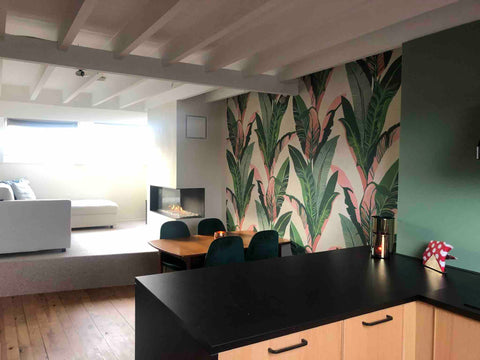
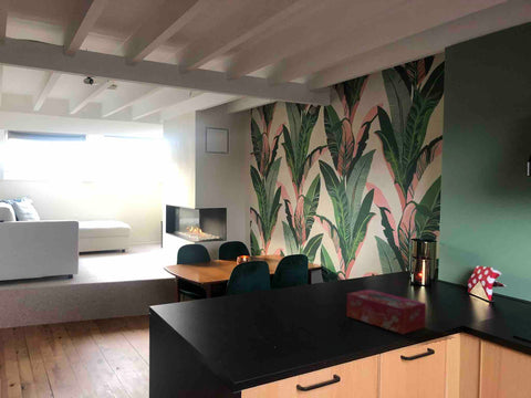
+ tissue box [345,289,427,335]
